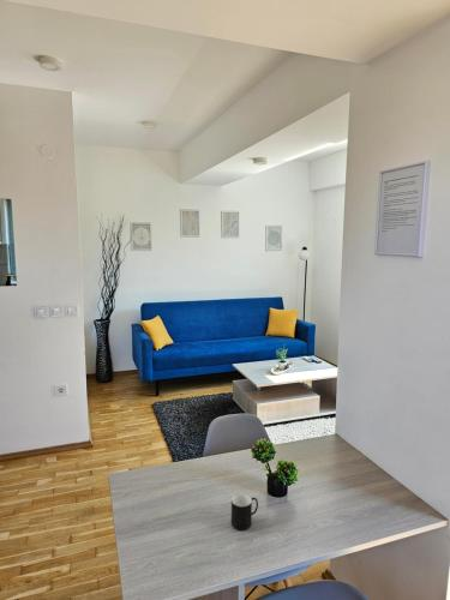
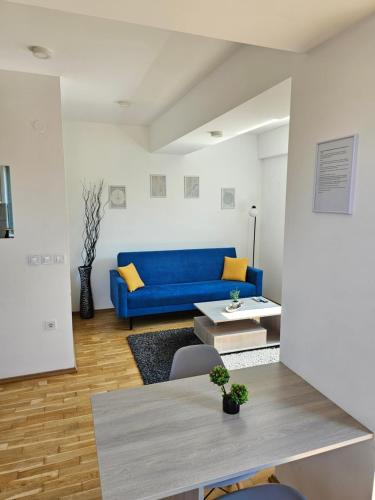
- cup [230,493,259,532]
